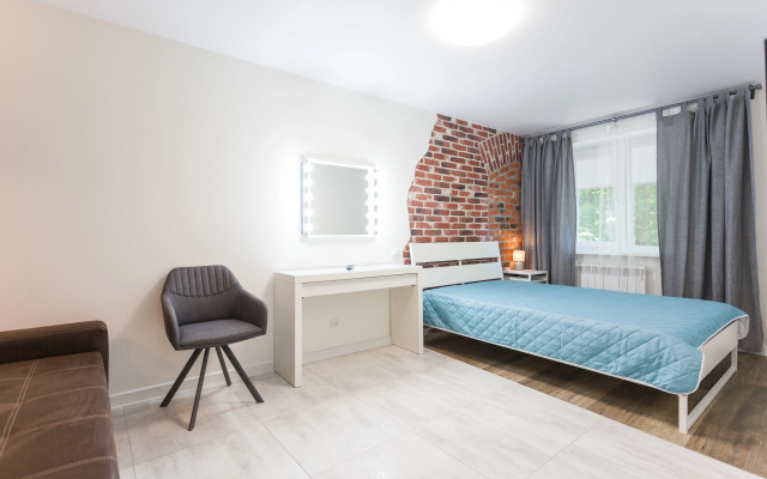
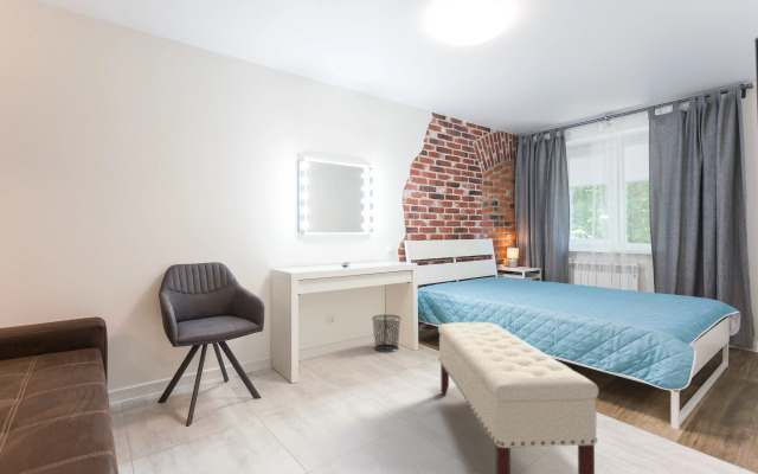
+ waste bin [371,314,403,353]
+ bench [437,321,599,474]
